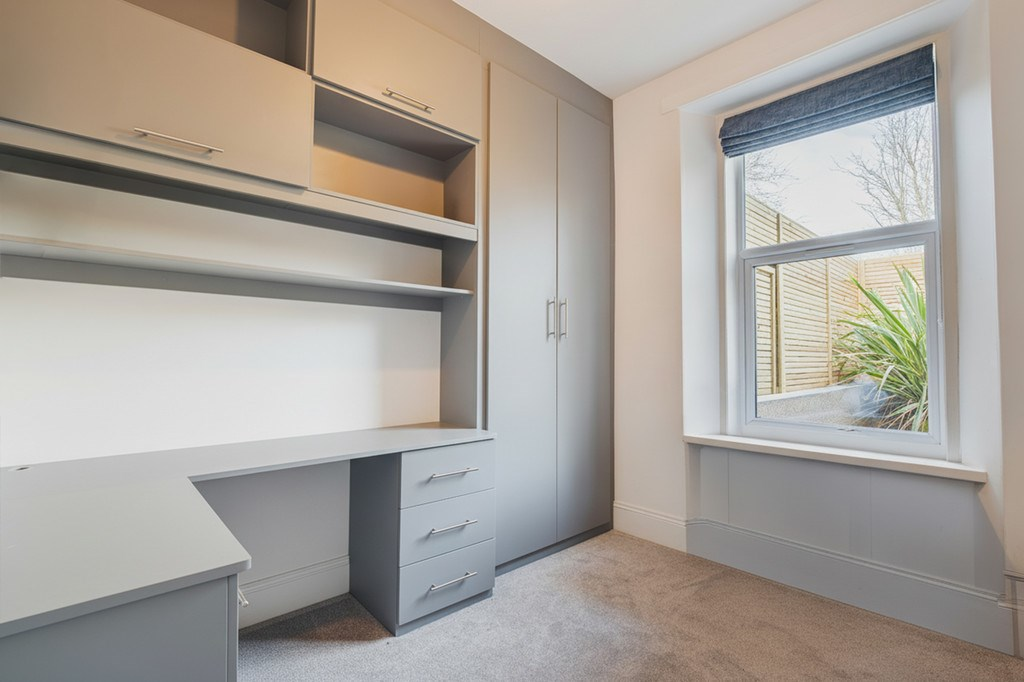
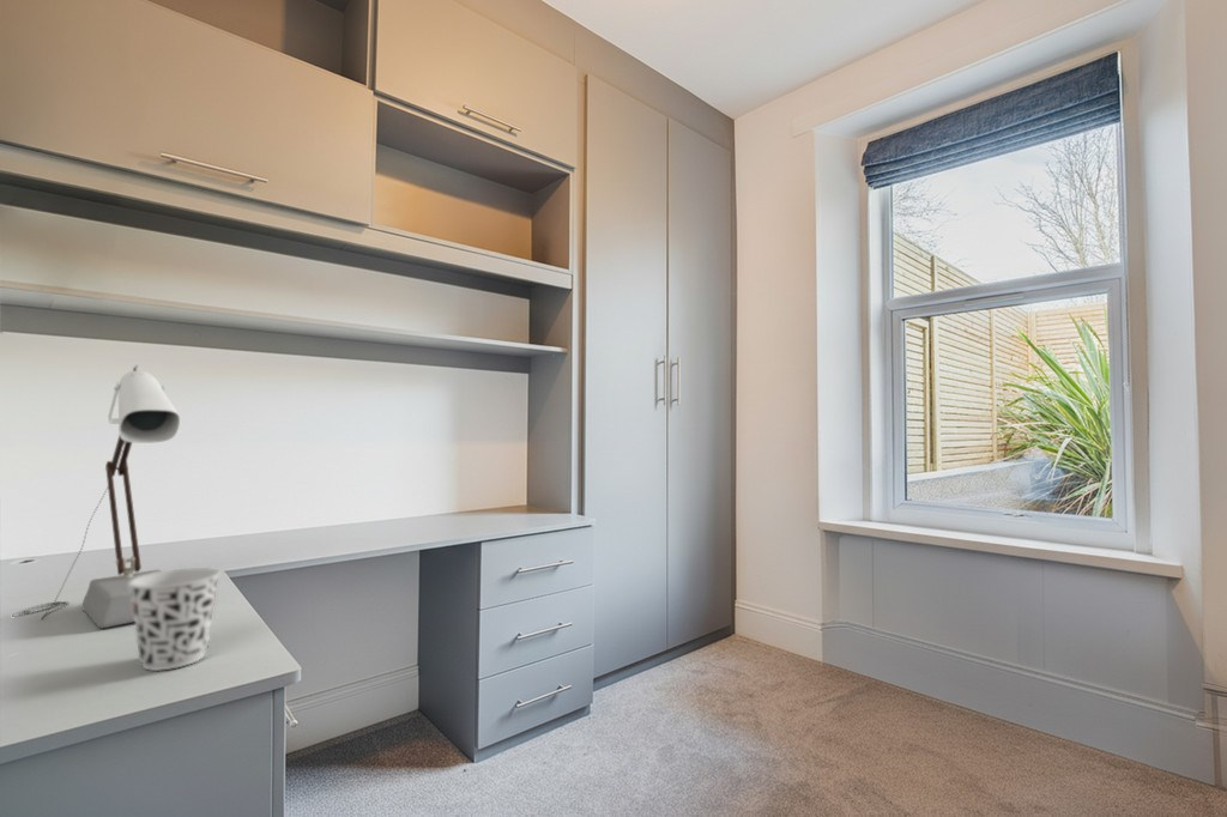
+ desk lamp [13,364,181,629]
+ cup [128,567,222,672]
